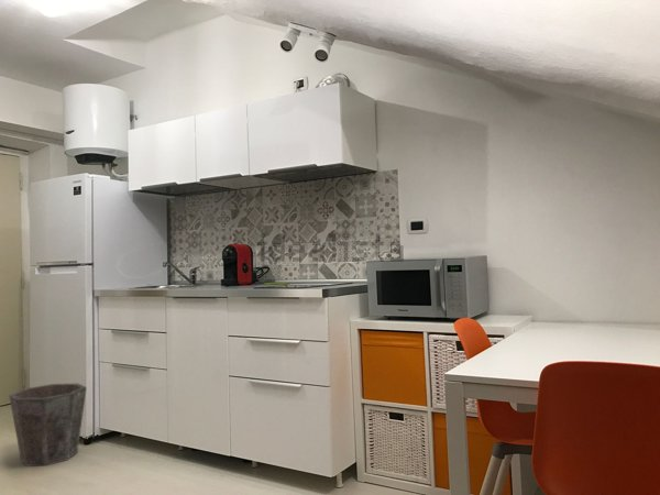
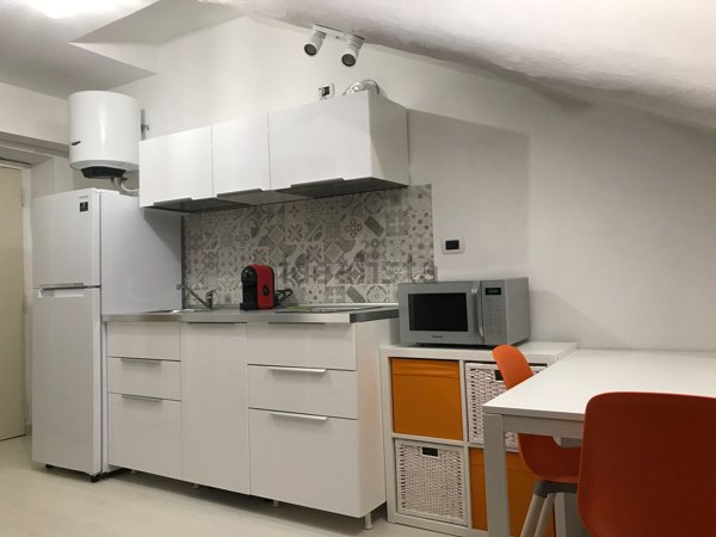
- waste bin [8,382,88,468]
